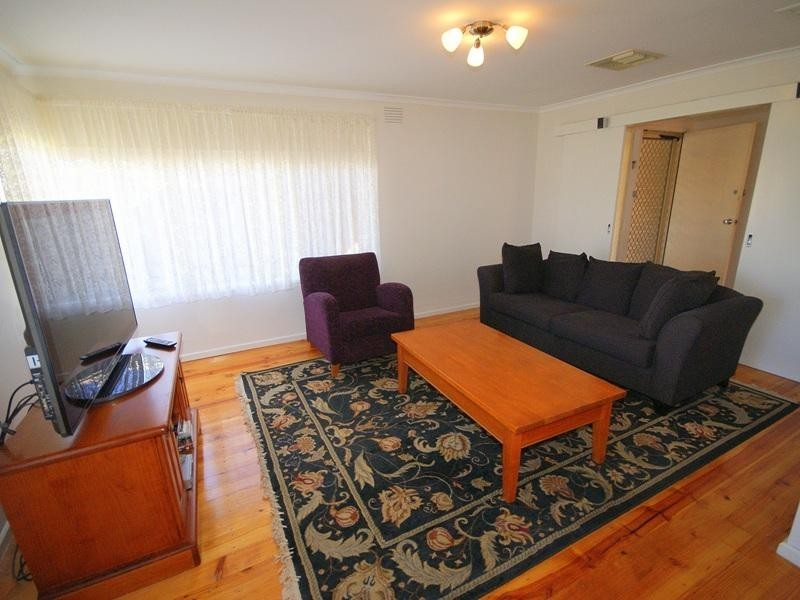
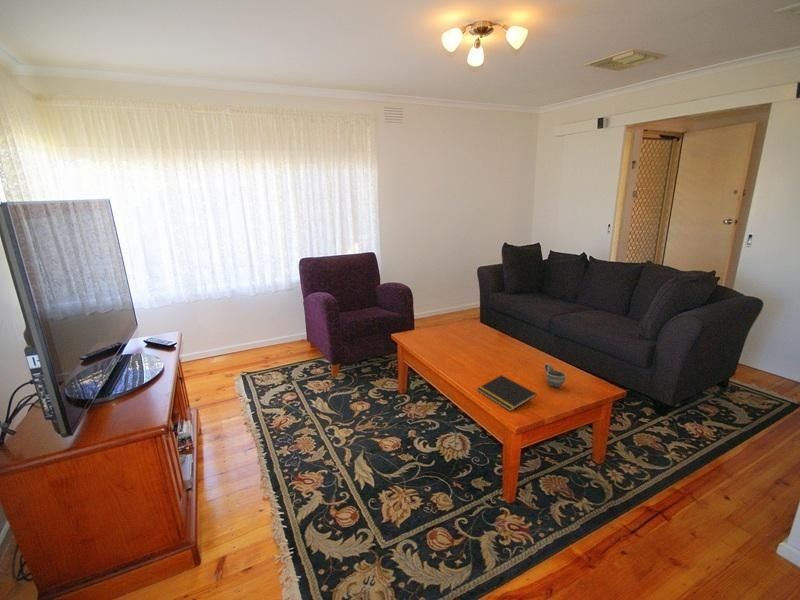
+ cup [543,362,567,389]
+ notepad [476,374,537,412]
